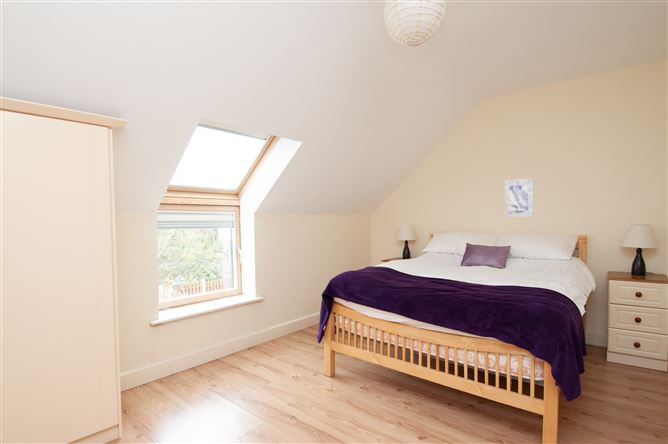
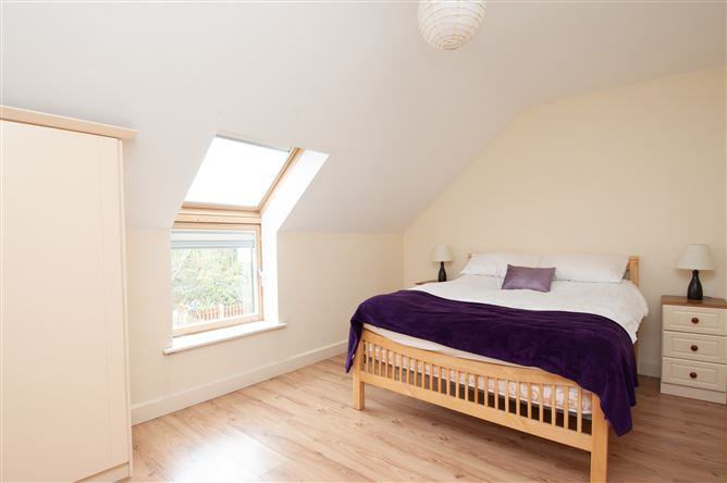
- wall art [504,178,535,218]
